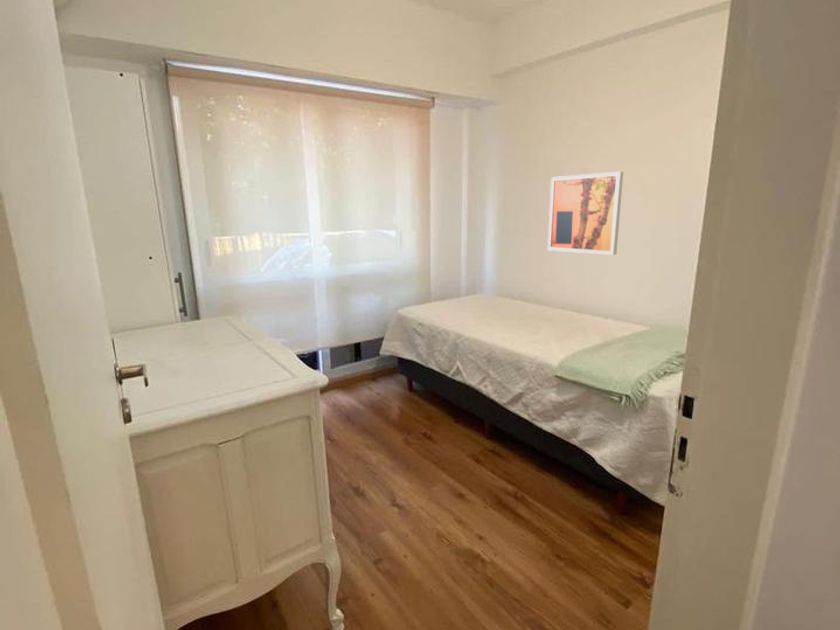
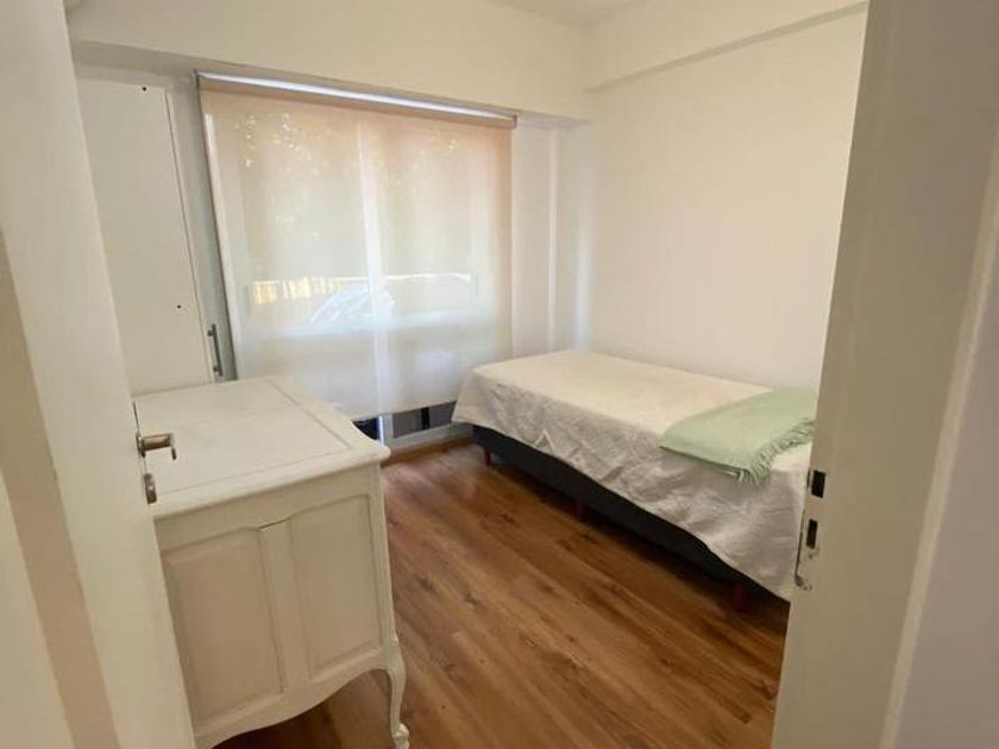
- wall art [547,171,624,256]
